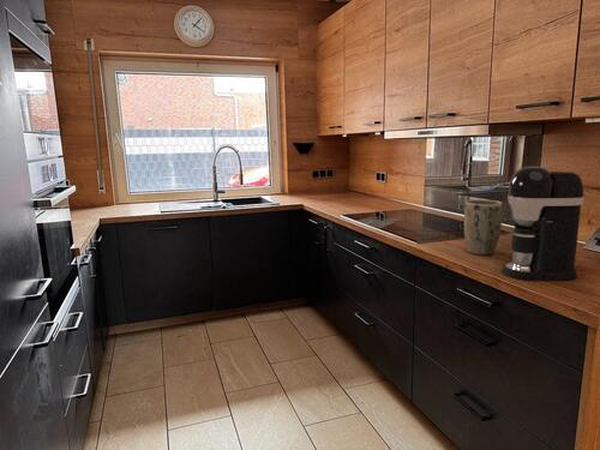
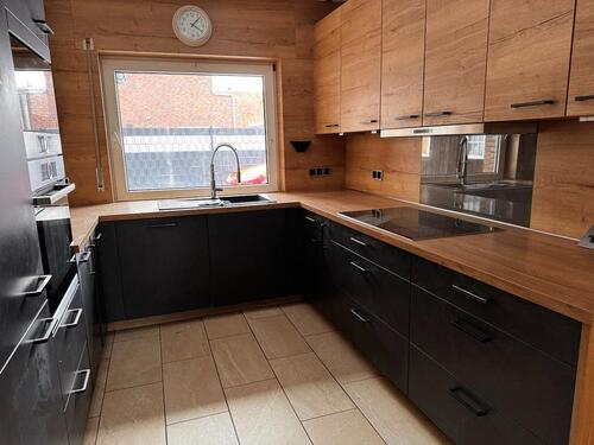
- coffee maker [500,166,586,282]
- plant pot [463,199,504,256]
